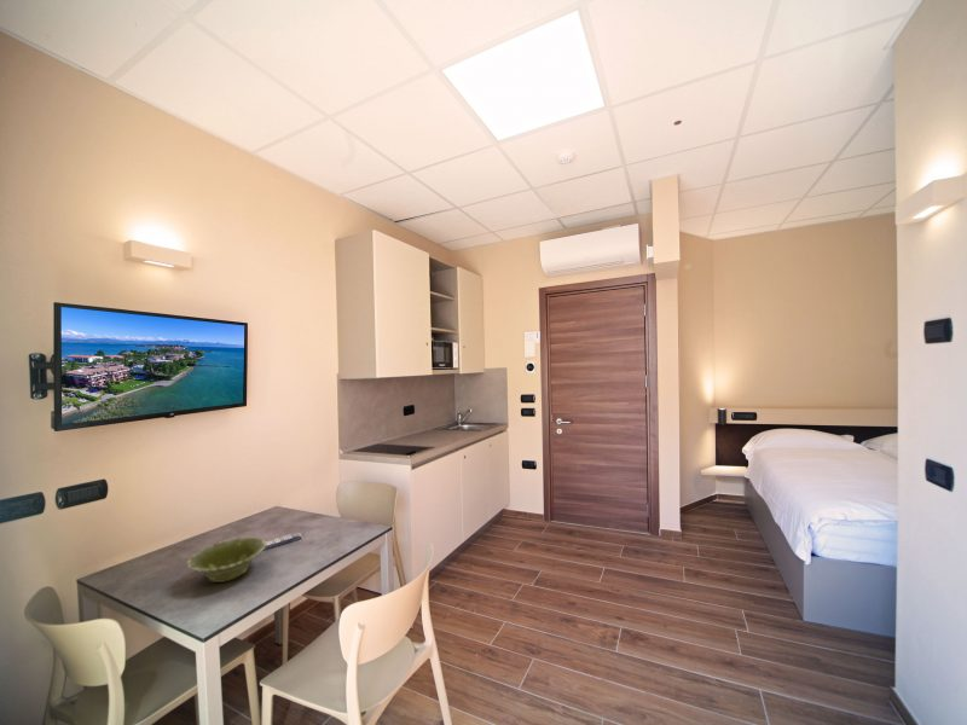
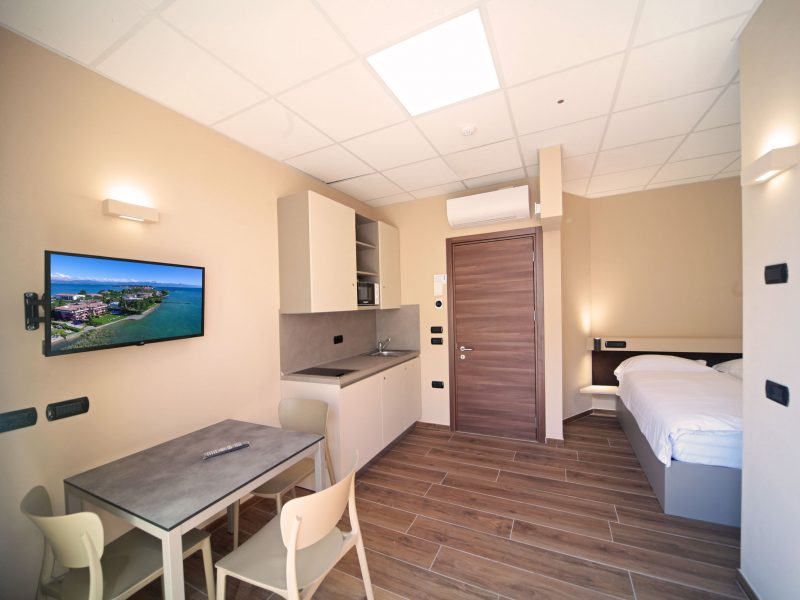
- dish [186,536,267,584]
